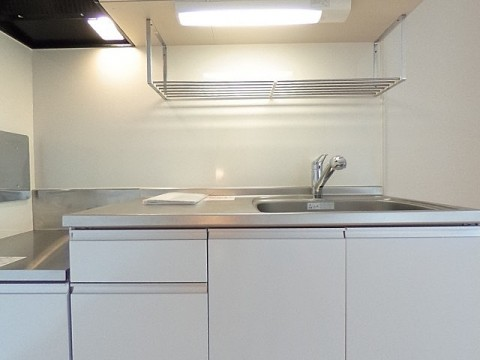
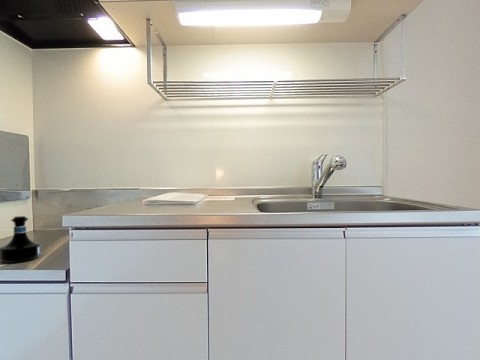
+ tequila bottle [0,215,42,264]
